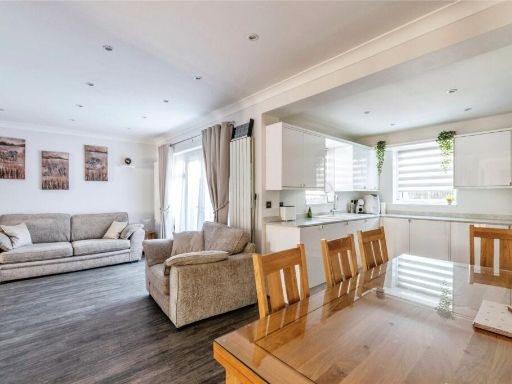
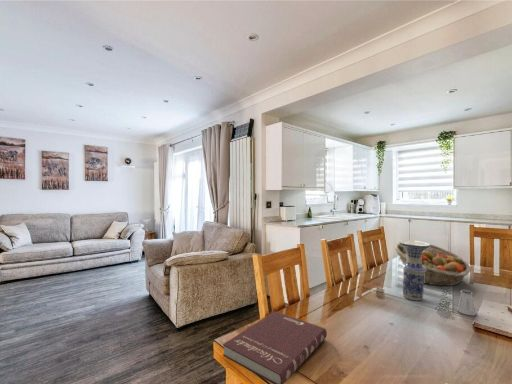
+ book [222,310,328,384]
+ vase [399,239,430,301]
+ fruit basket [393,242,472,287]
+ saltshaker [456,289,477,316]
